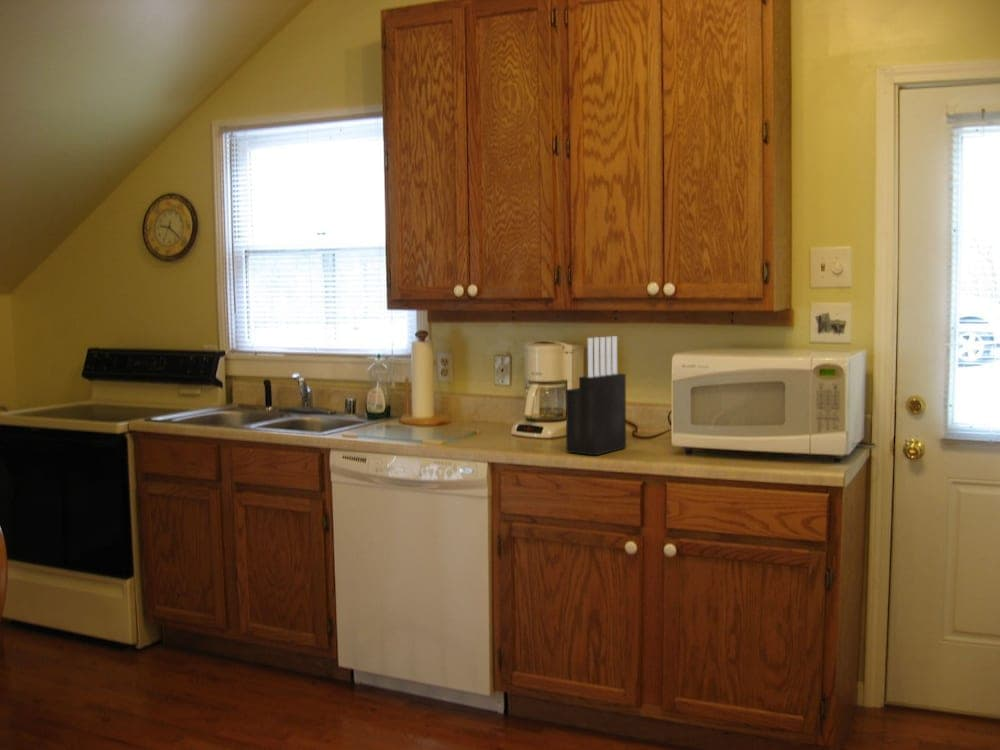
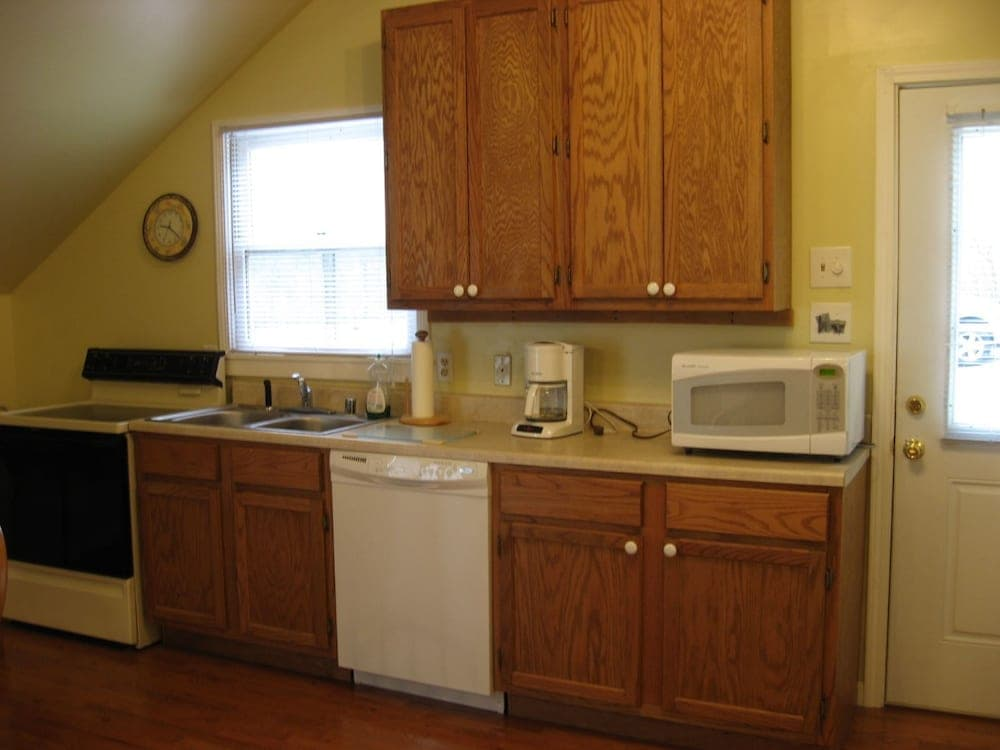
- knife block [565,335,627,456]
